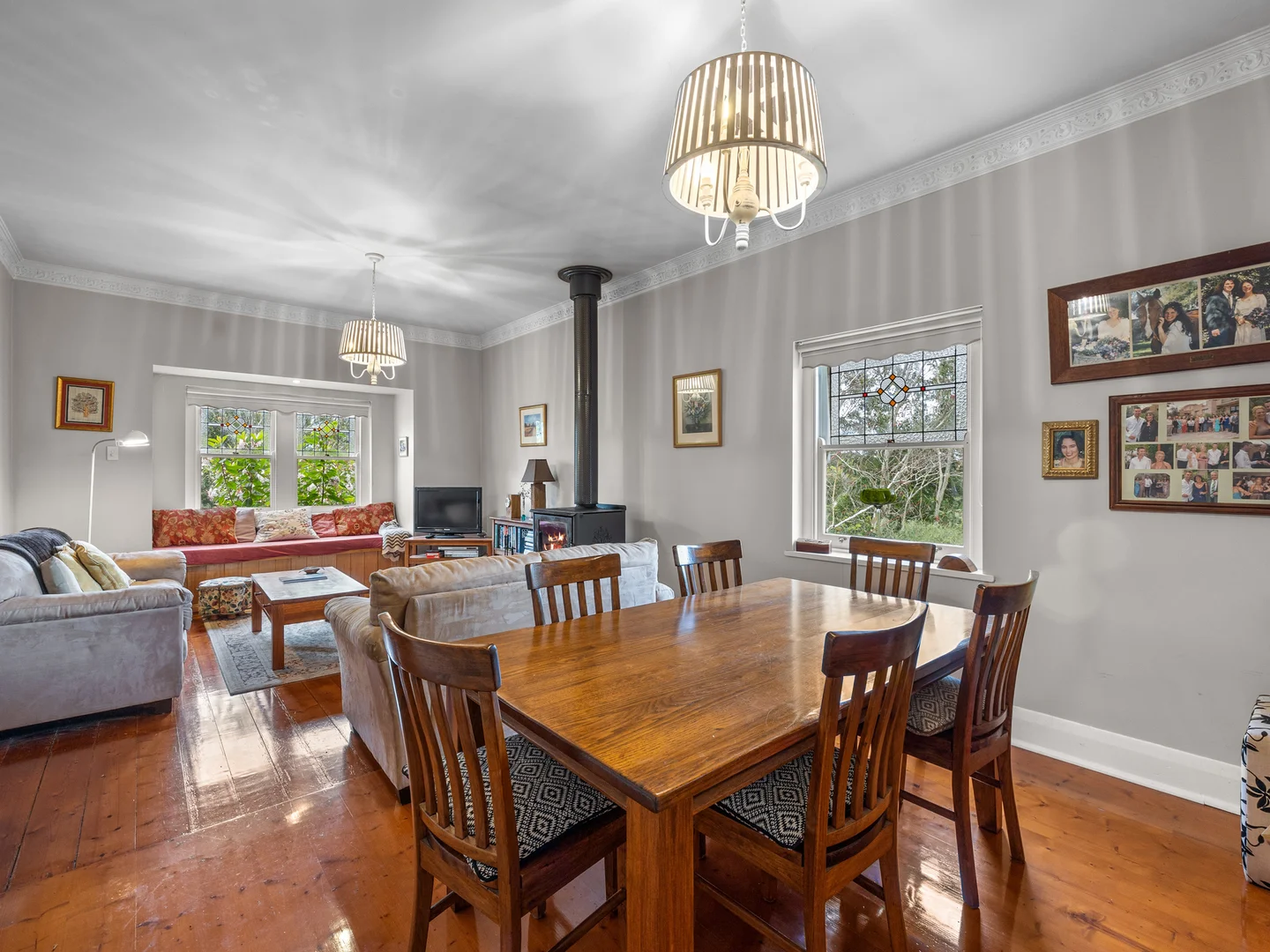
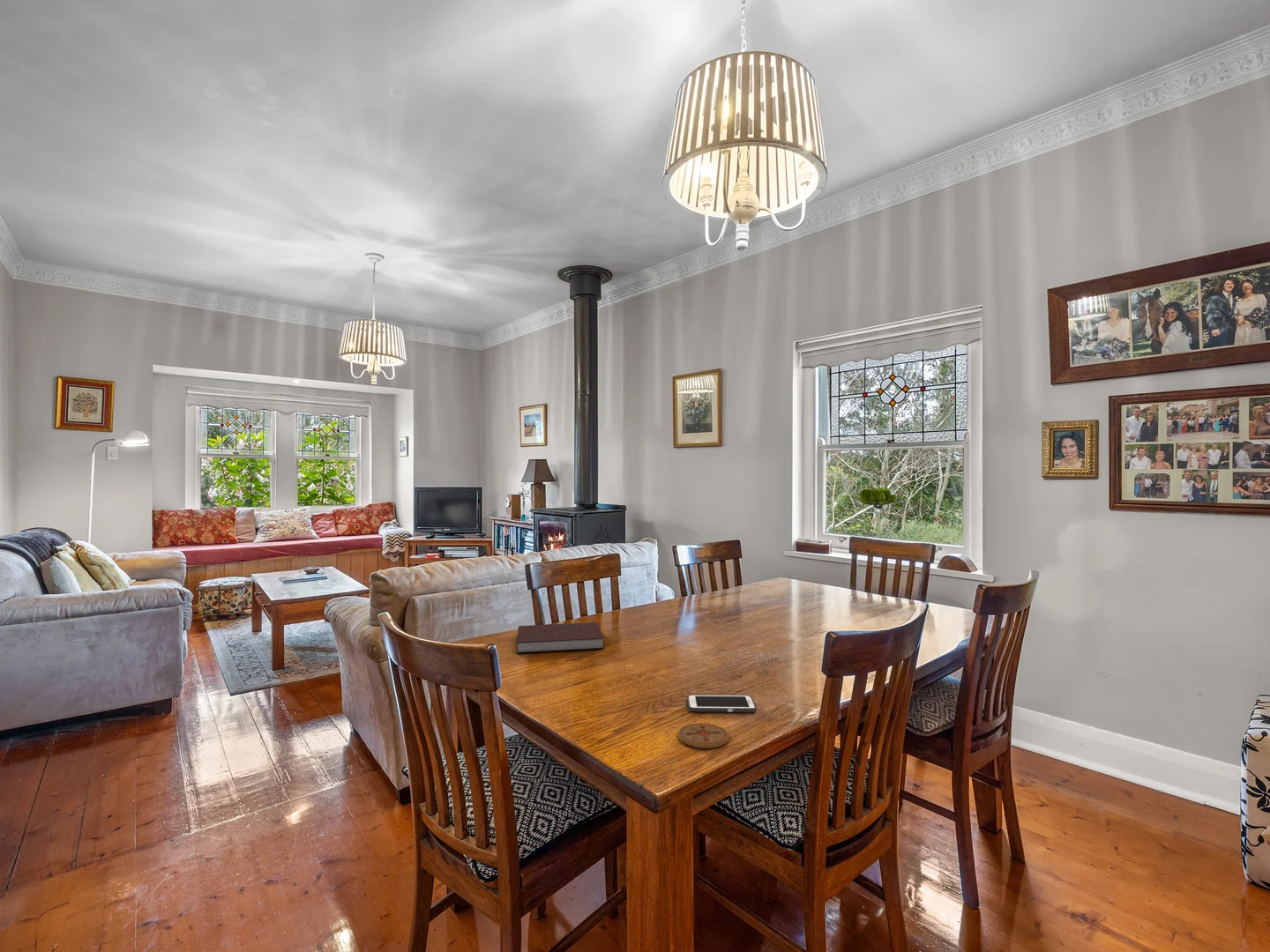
+ coaster [677,722,730,749]
+ cell phone [686,694,758,713]
+ notebook [516,621,605,654]
